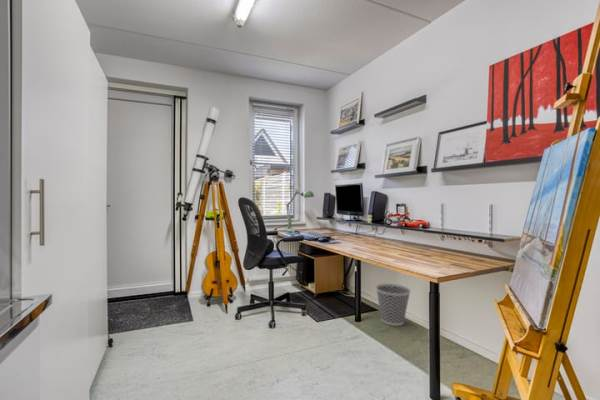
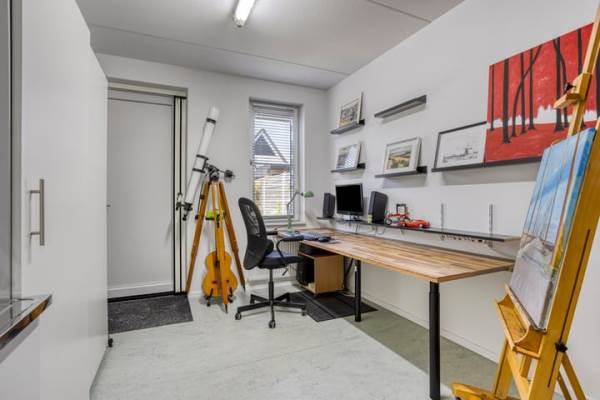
- wastebasket [375,283,412,327]
